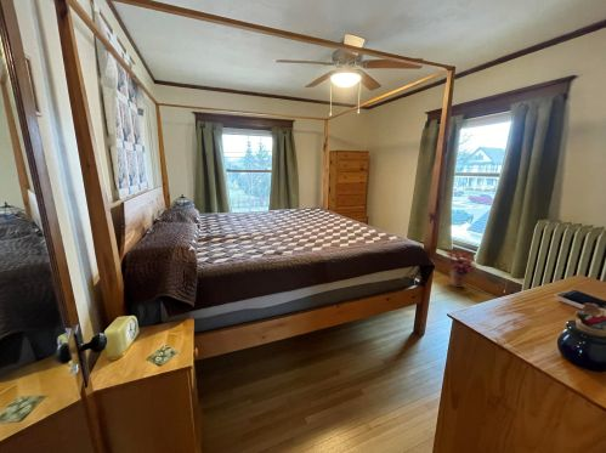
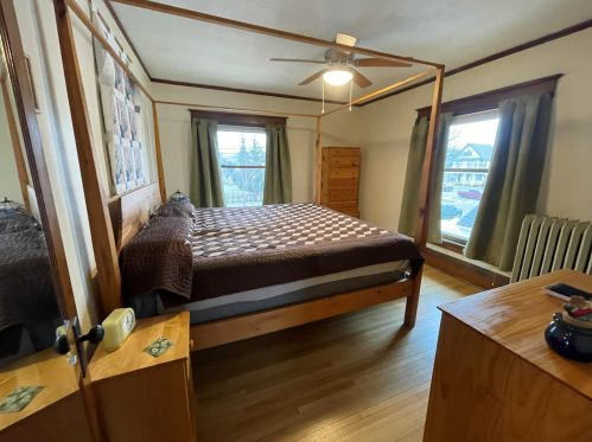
- potted plant [443,250,481,289]
